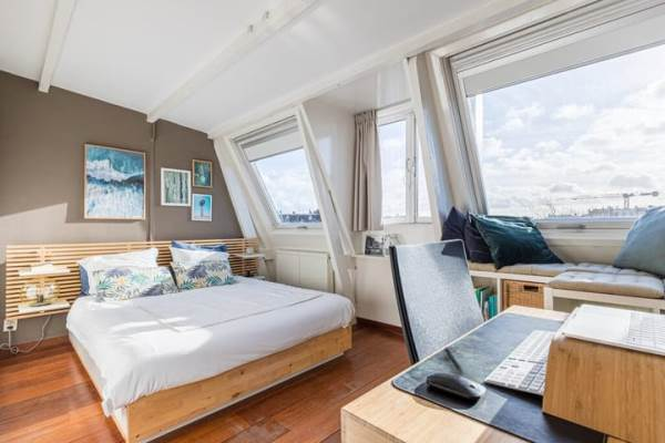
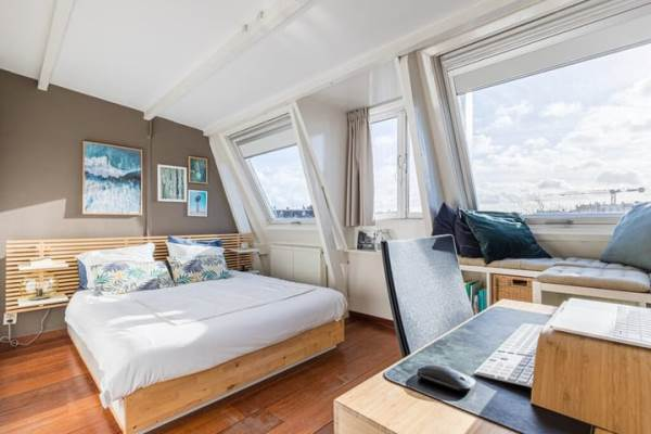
- pen [443,347,464,375]
